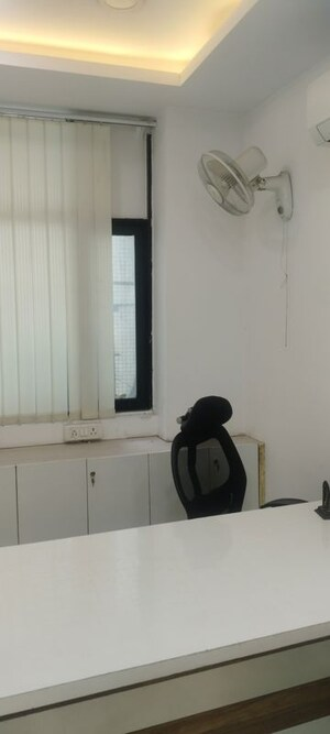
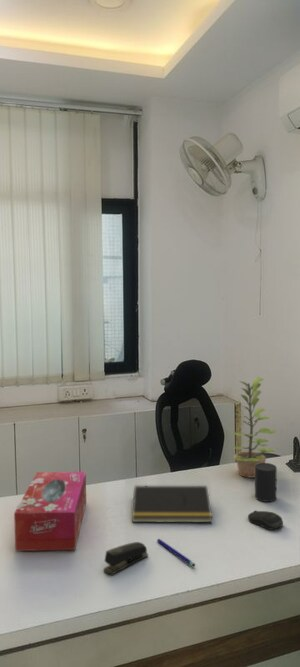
+ plant [231,376,277,479]
+ pen [156,538,196,567]
+ cup [254,462,278,503]
+ stapler [103,541,149,575]
+ tissue box [13,471,87,552]
+ notepad [131,485,213,523]
+ computer mouse [247,510,284,531]
